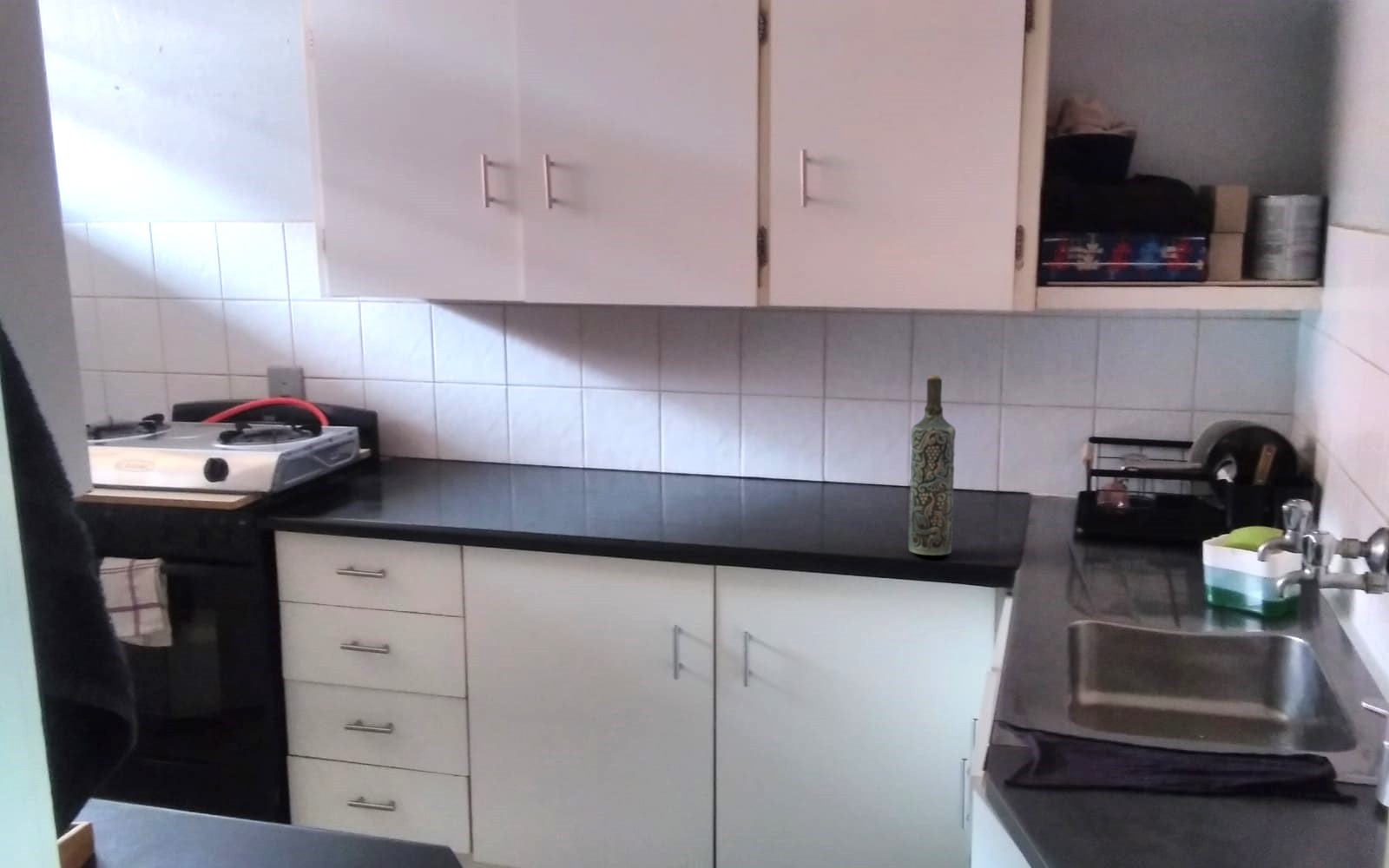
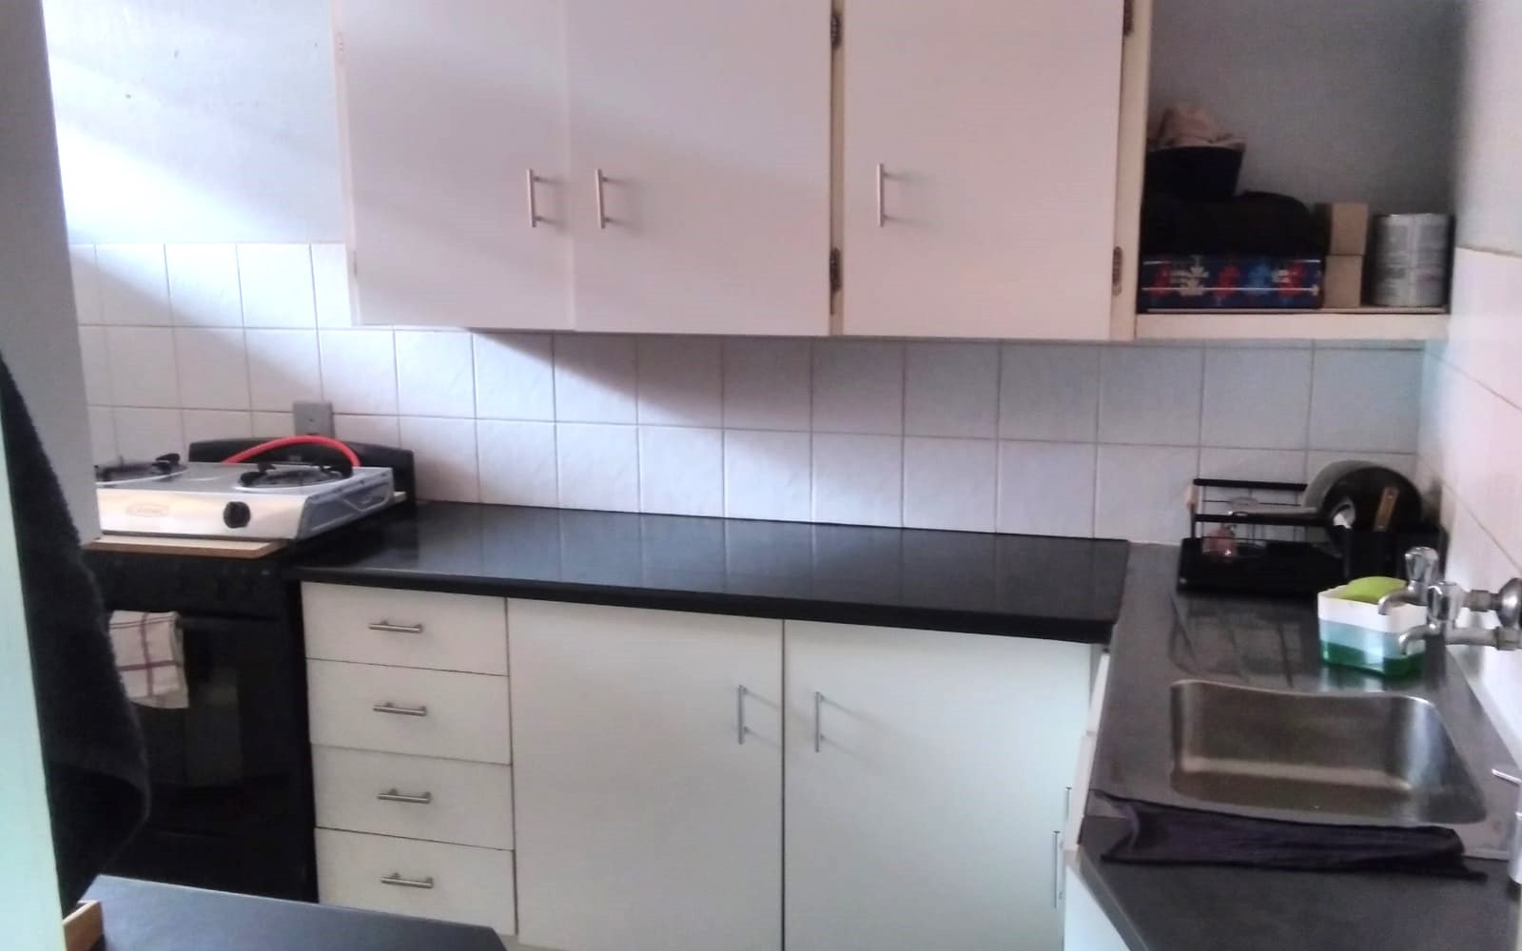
- bottle [908,375,957,556]
